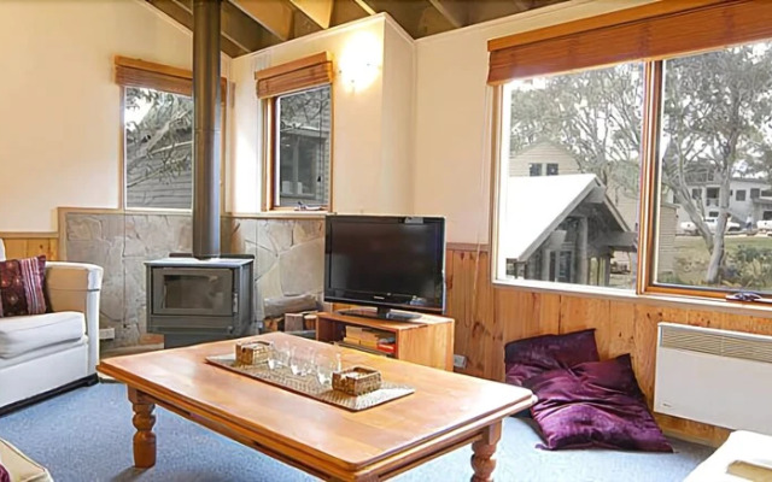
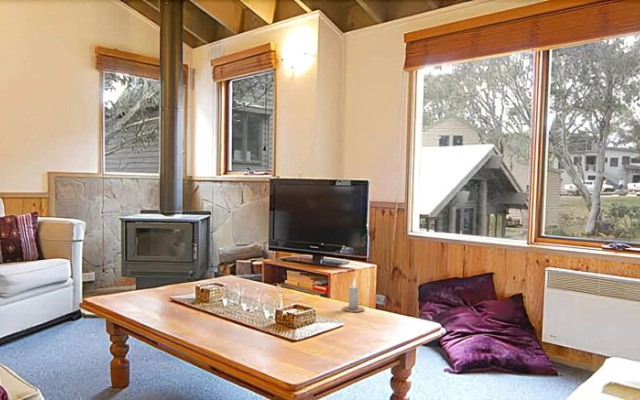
+ candle [342,277,365,313]
